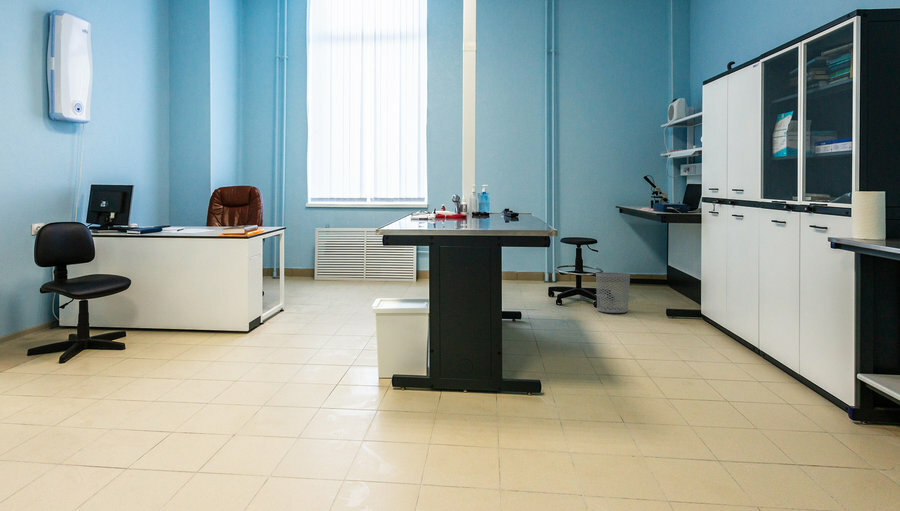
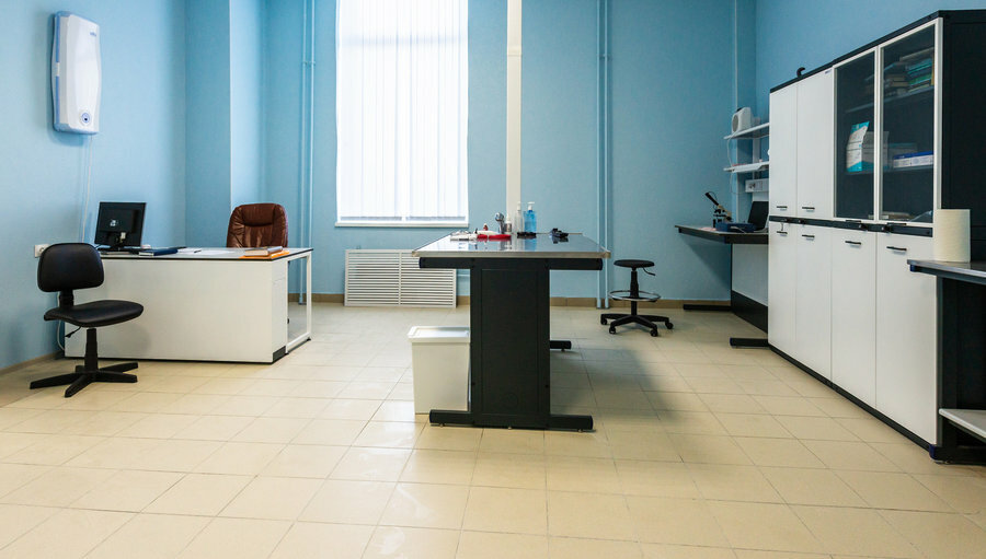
- waste bin [595,271,631,314]
